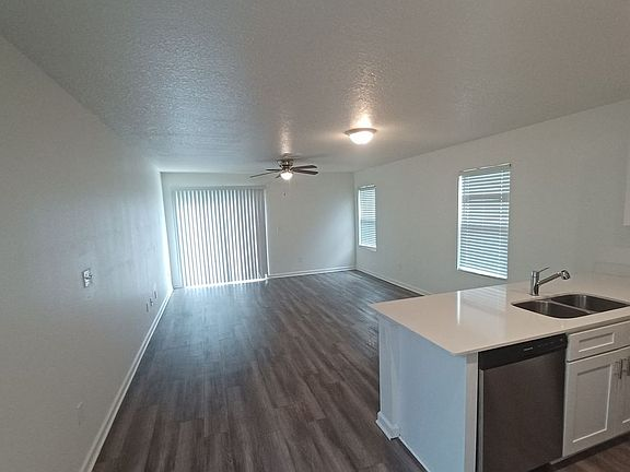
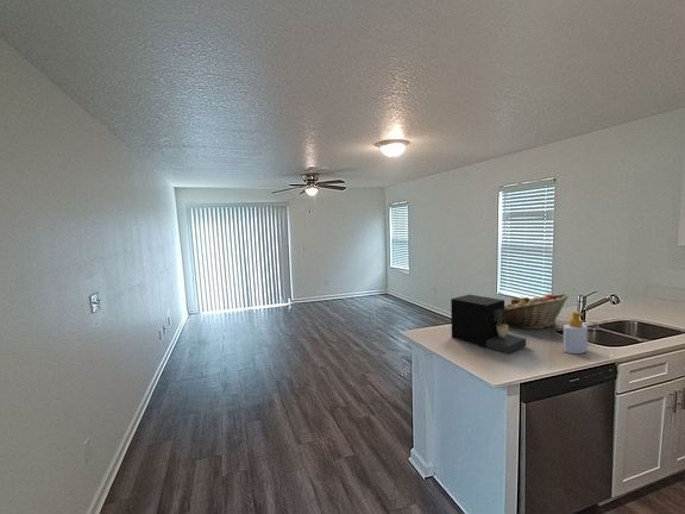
+ fruit basket [504,293,570,331]
+ coffee maker [450,294,527,355]
+ soap bottle [563,311,589,355]
